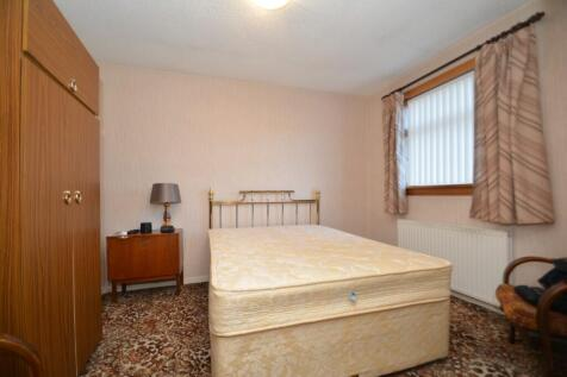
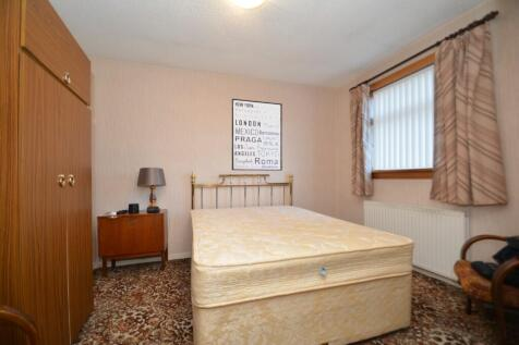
+ wall art [231,98,283,172]
